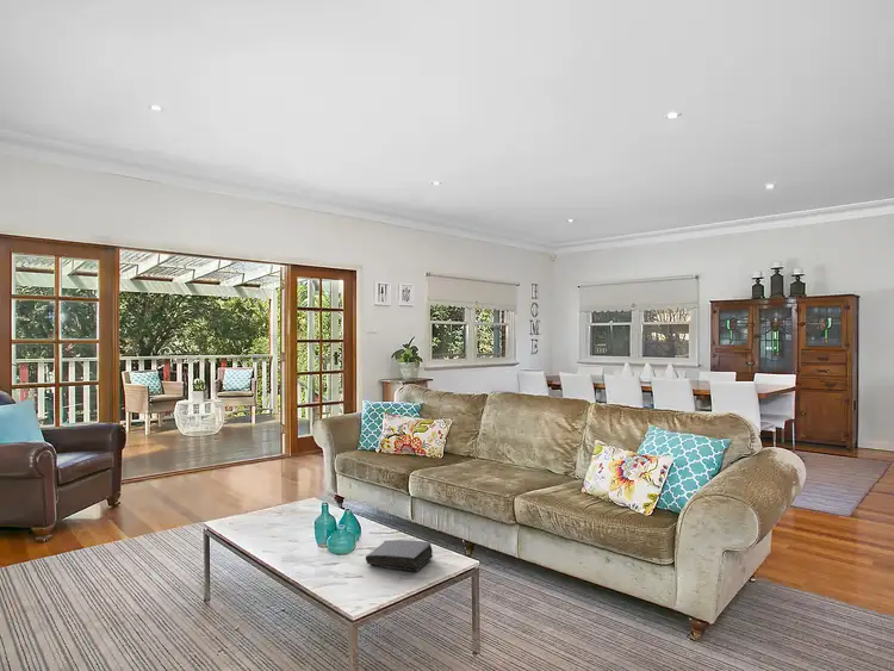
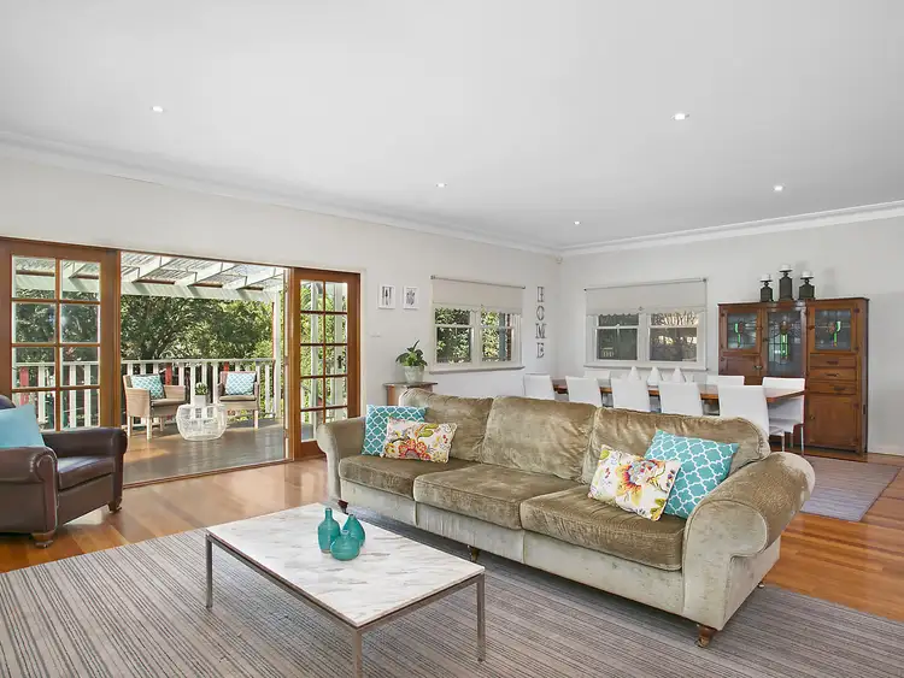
- book [365,539,434,572]
